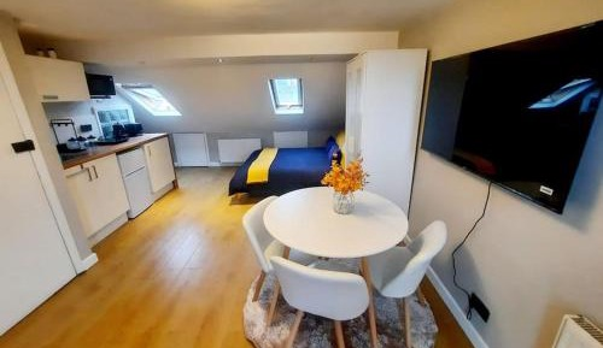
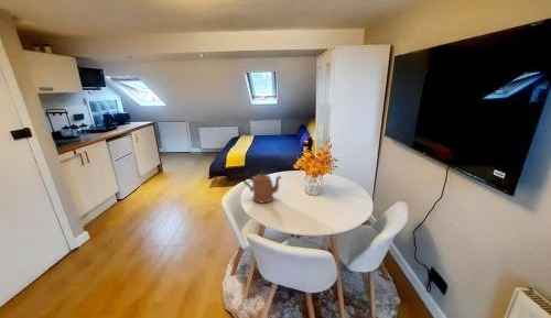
+ coffeepot [241,169,282,204]
